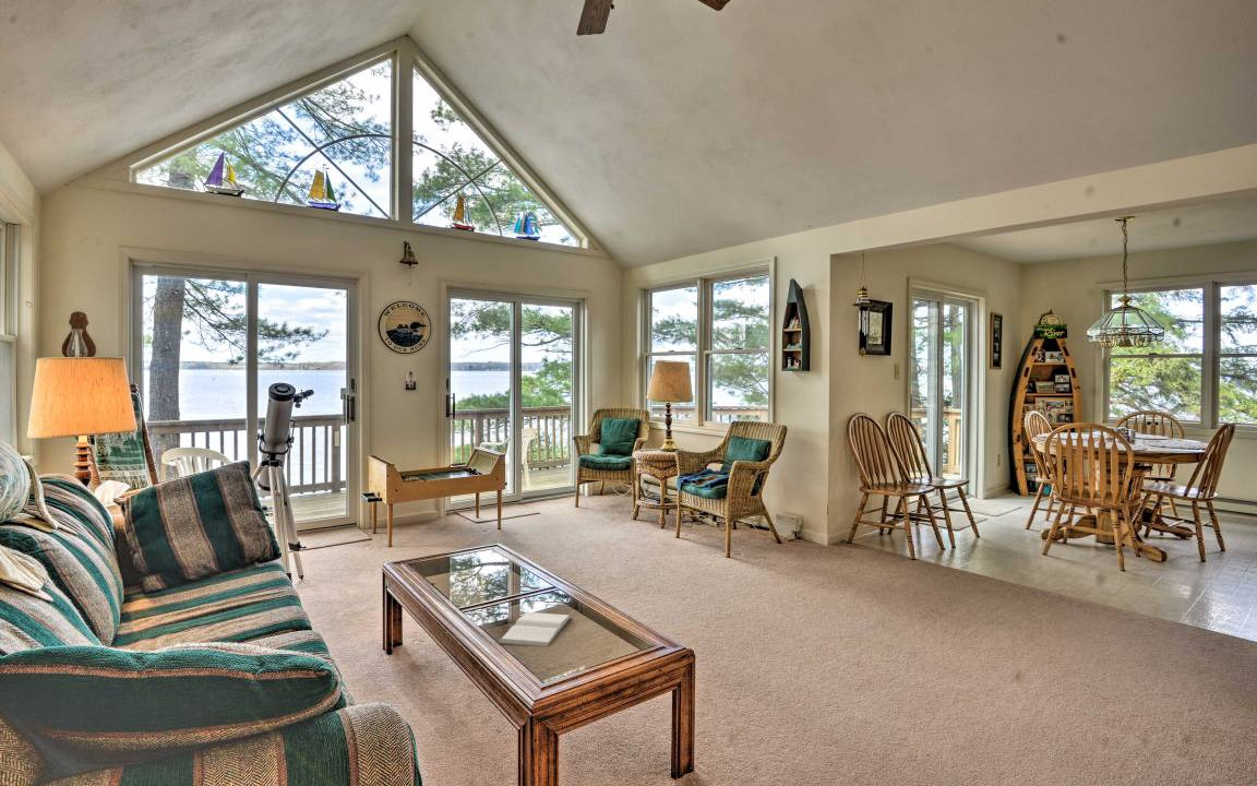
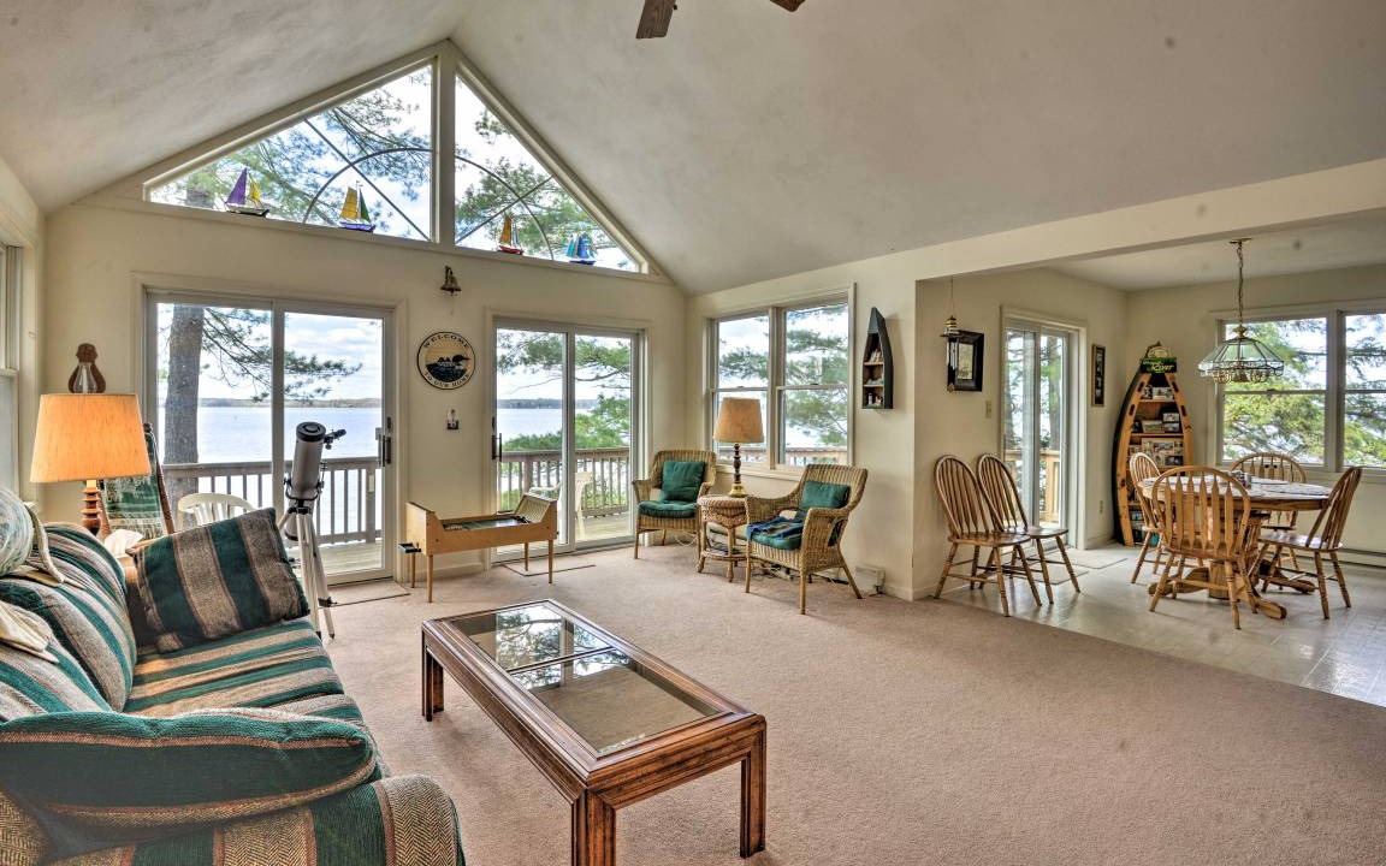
- book [499,611,572,647]
